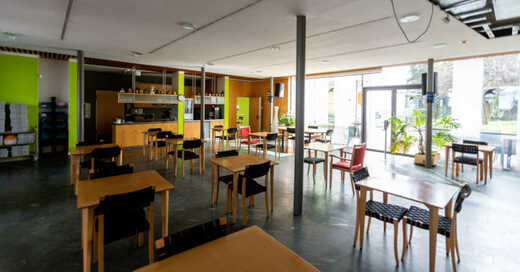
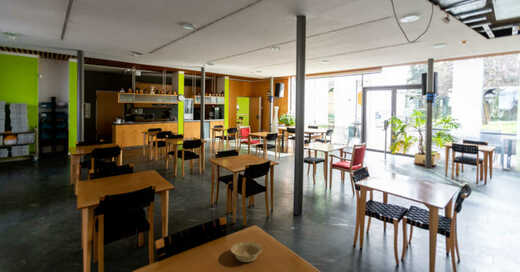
+ bowl [230,241,263,263]
